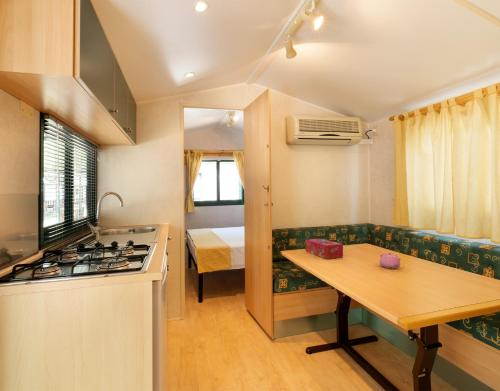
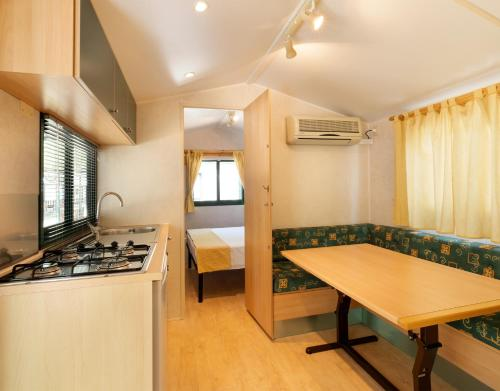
- tissue box [305,238,344,260]
- teapot [379,251,401,269]
